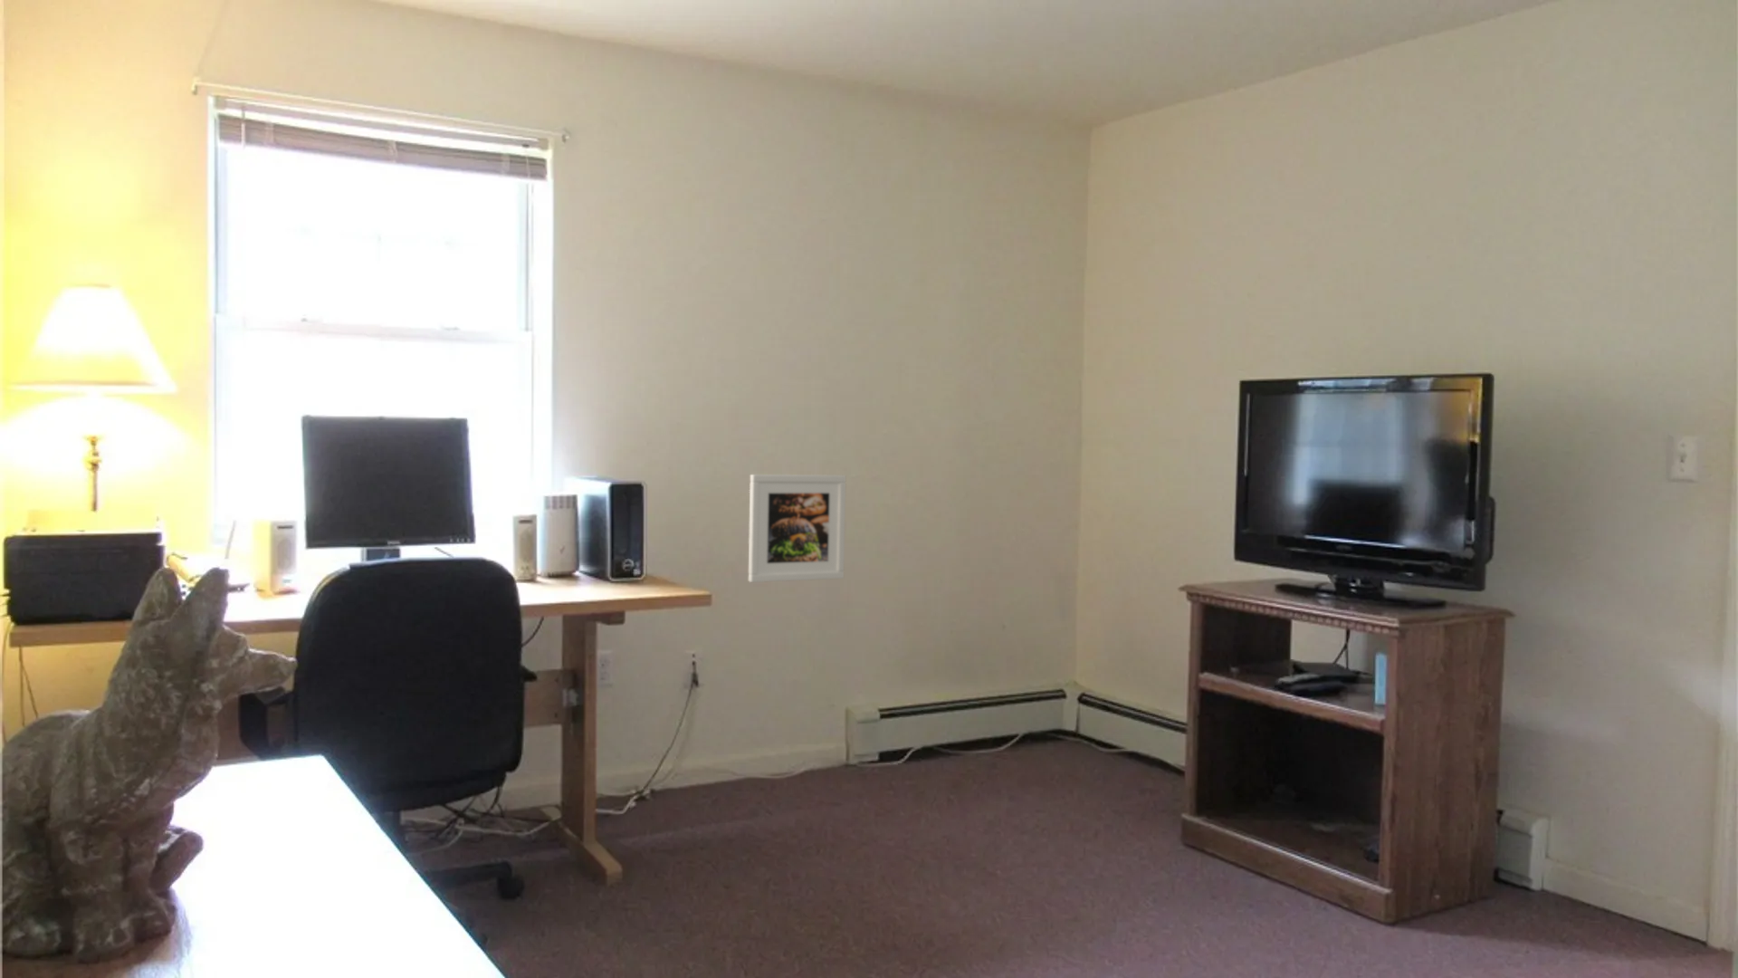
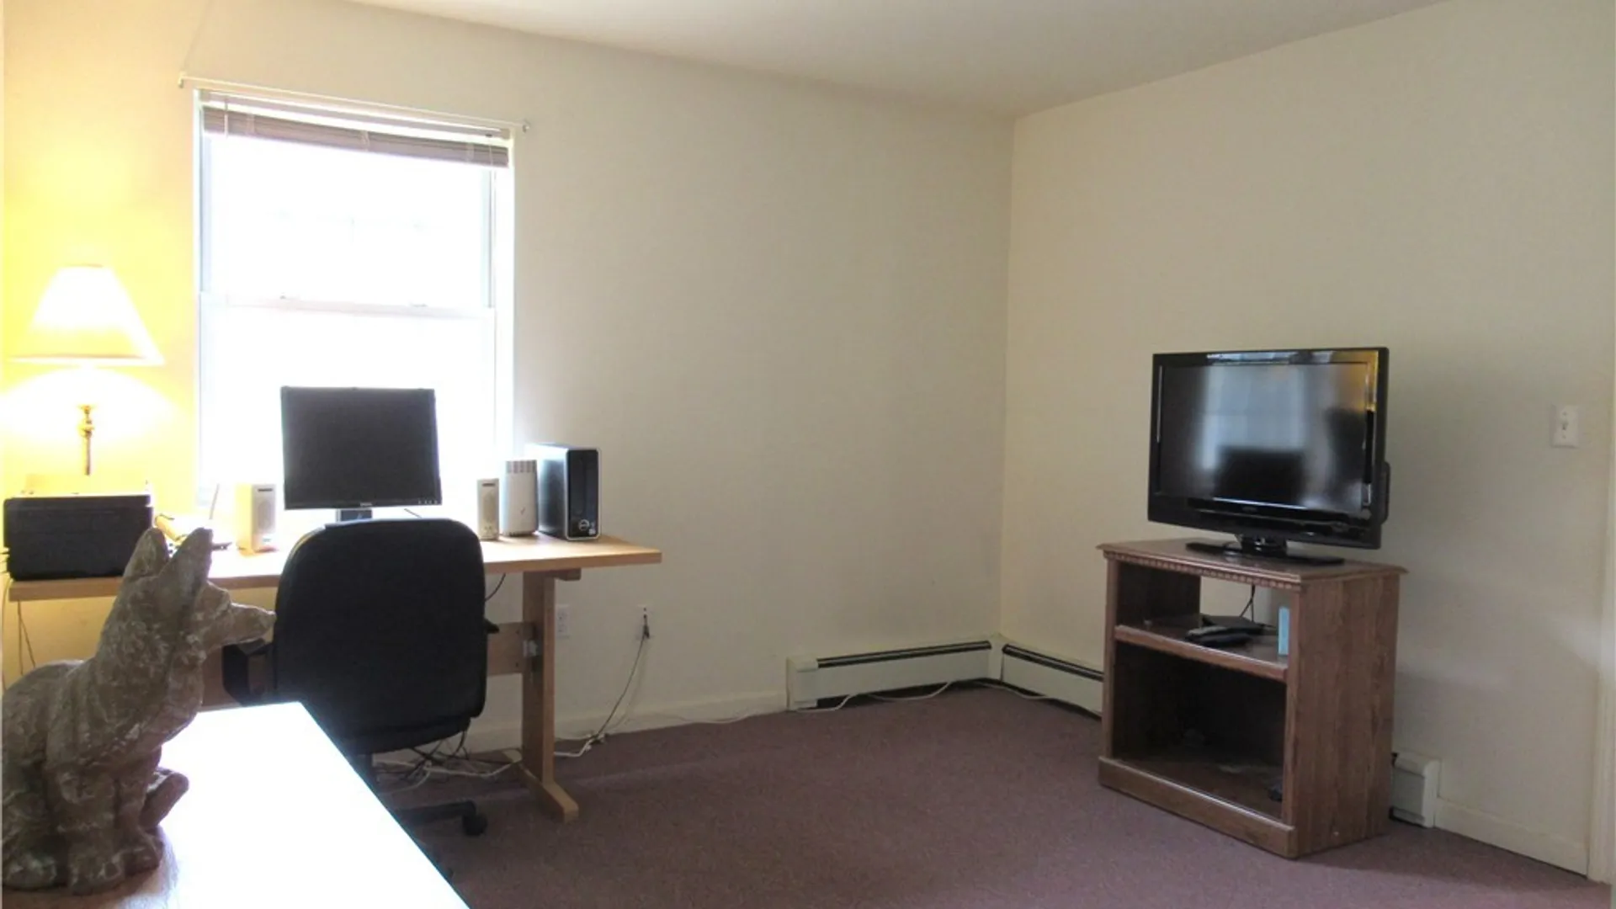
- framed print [747,474,846,583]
